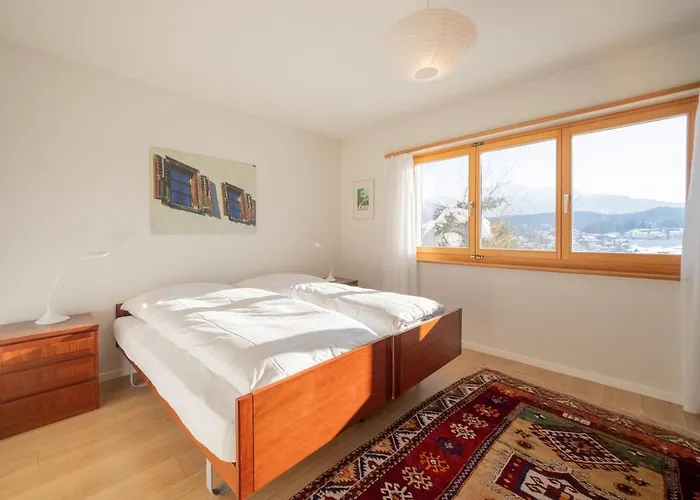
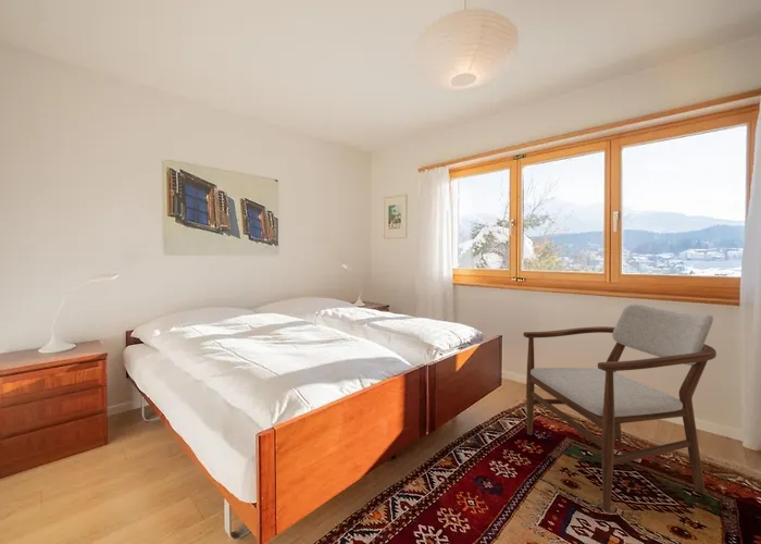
+ armchair [522,302,718,512]
